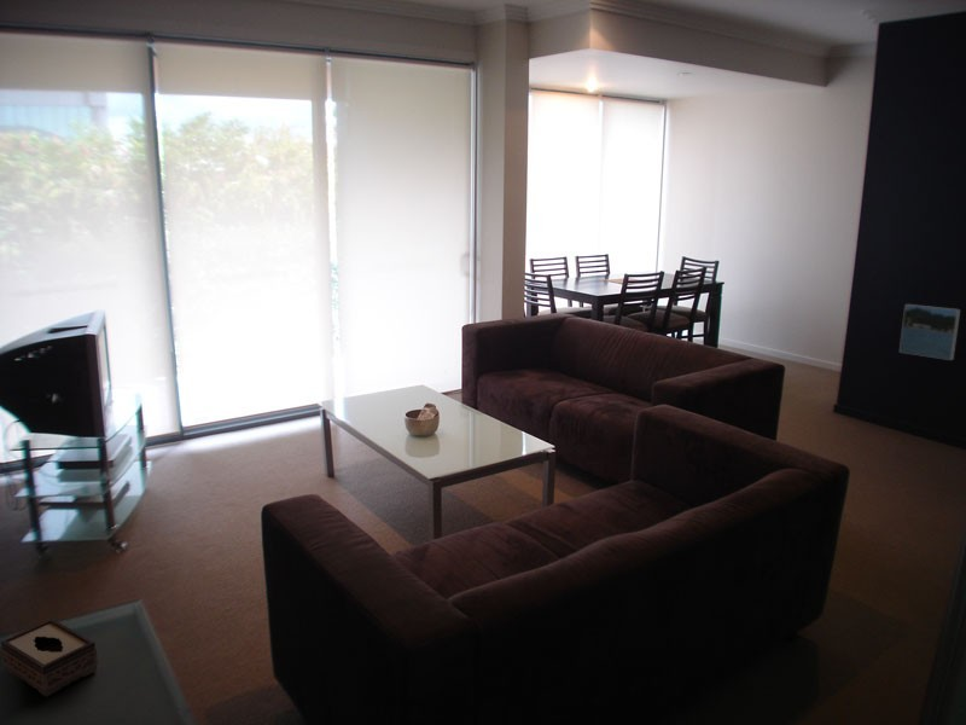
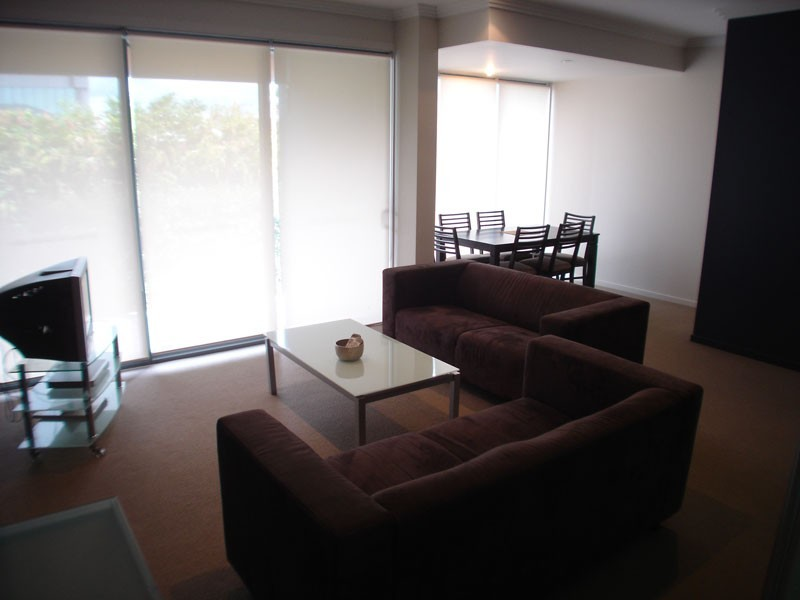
- tissue box [0,617,99,698]
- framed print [898,303,961,361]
